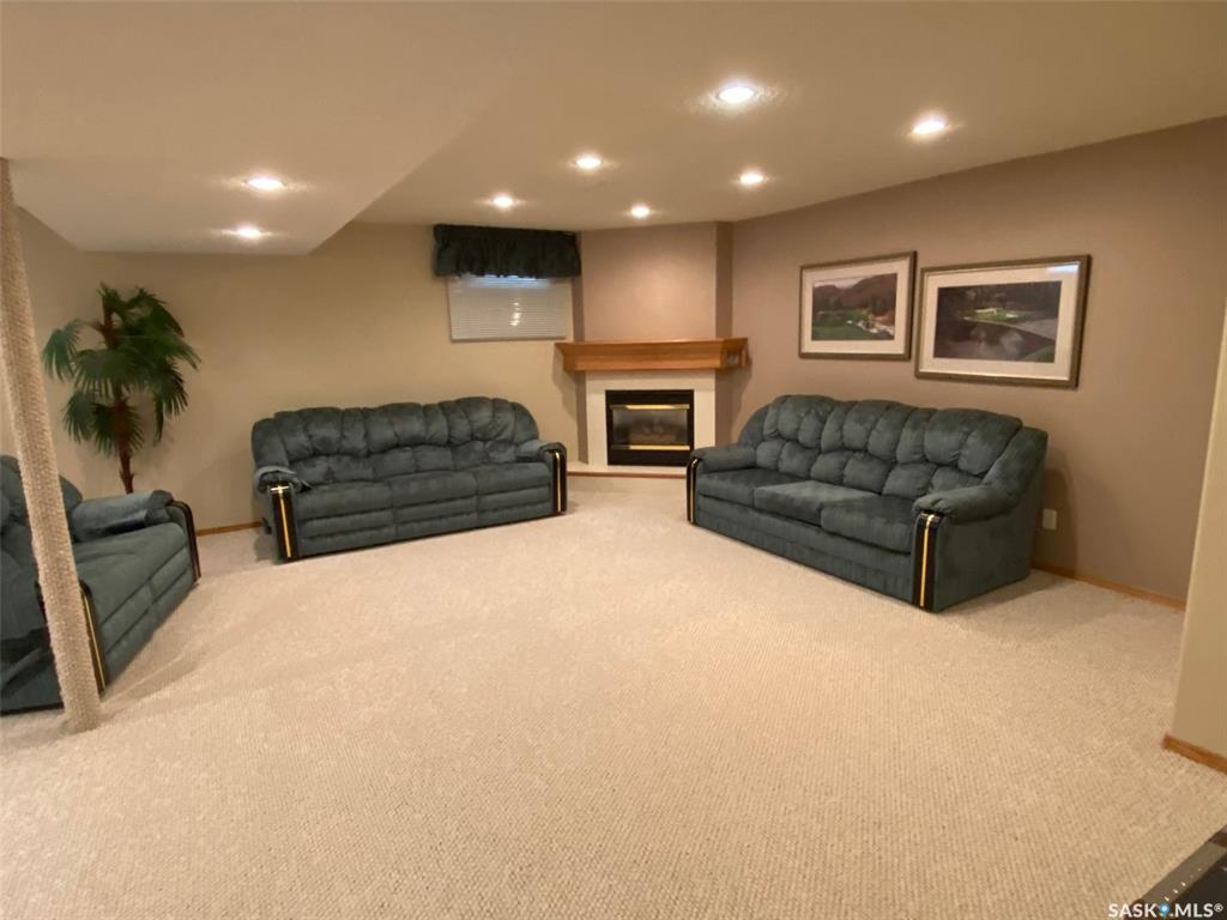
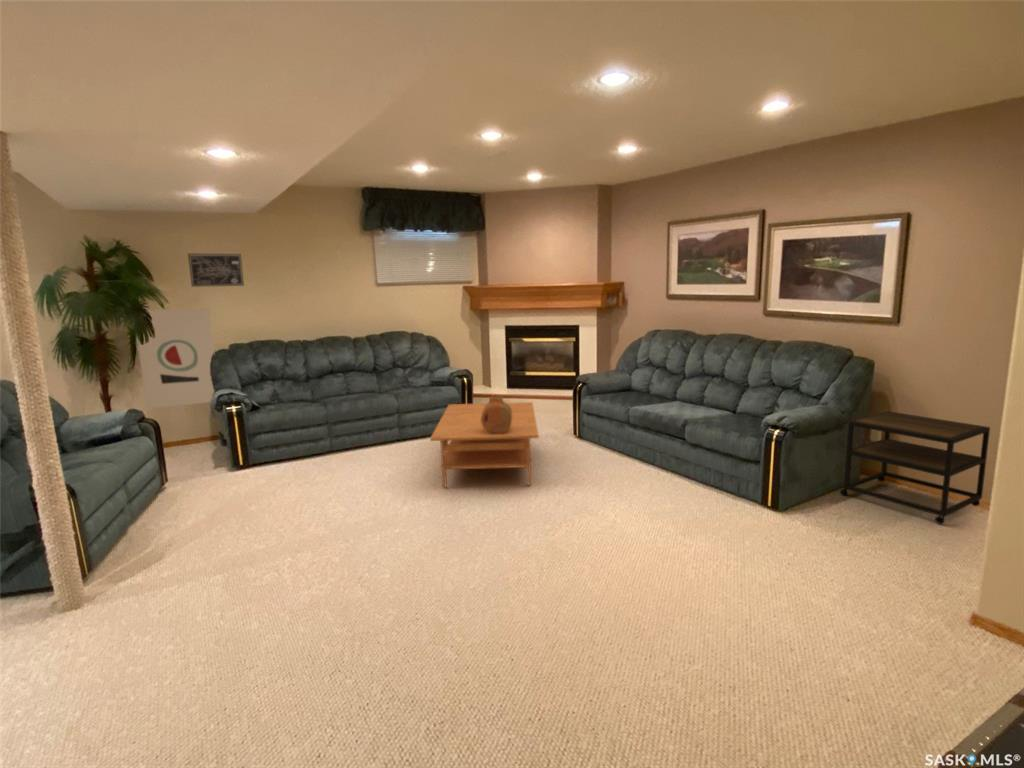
+ wall art [136,307,215,410]
+ coffee table [429,401,540,488]
+ side table [839,410,991,525]
+ vase [481,395,512,434]
+ wall art [187,253,245,288]
